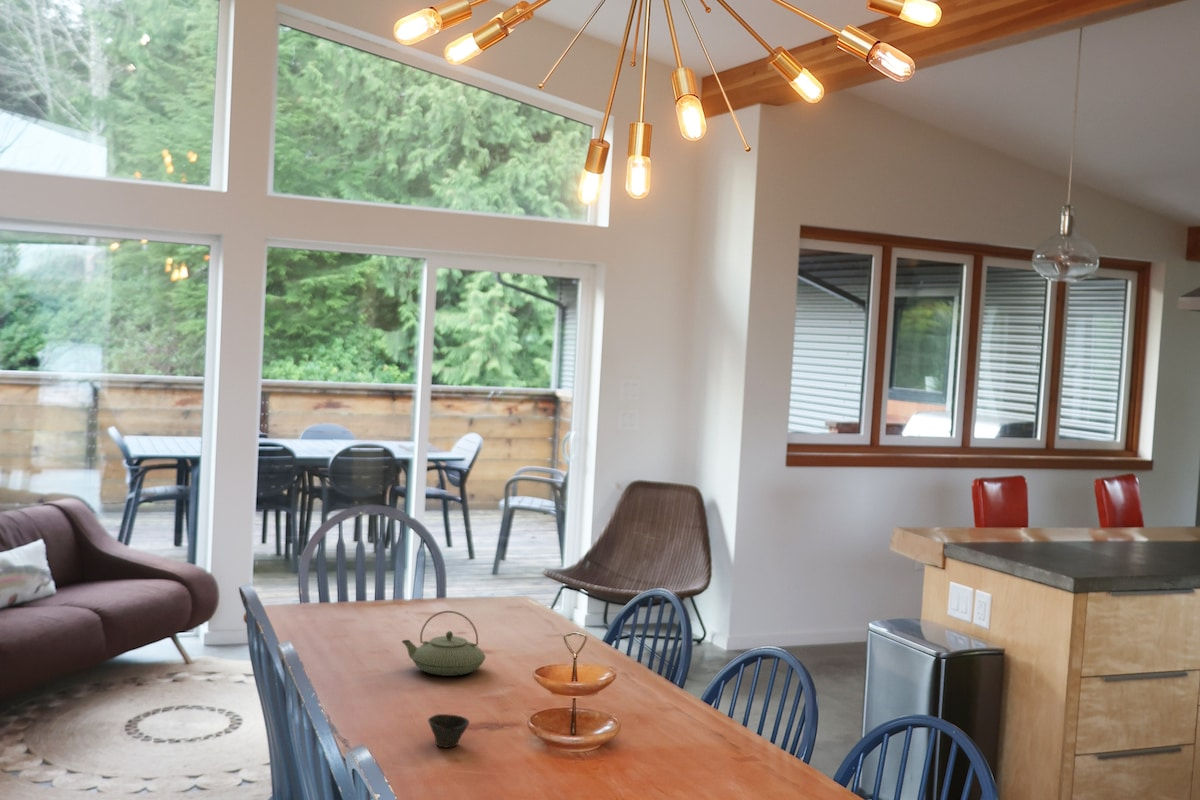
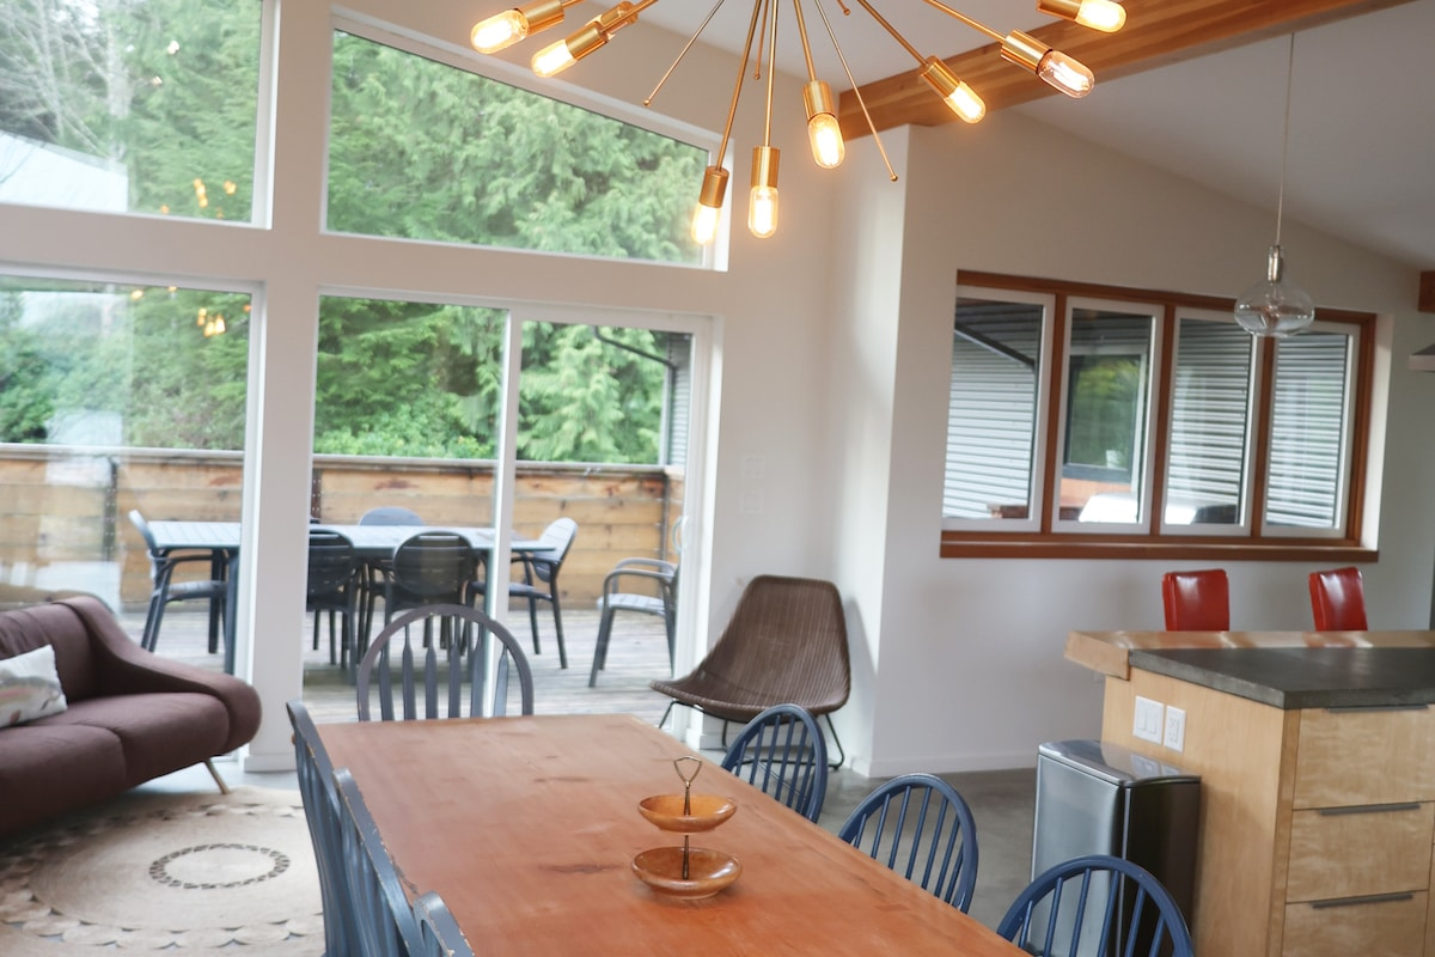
- cup [427,713,470,749]
- teapot [401,610,487,677]
